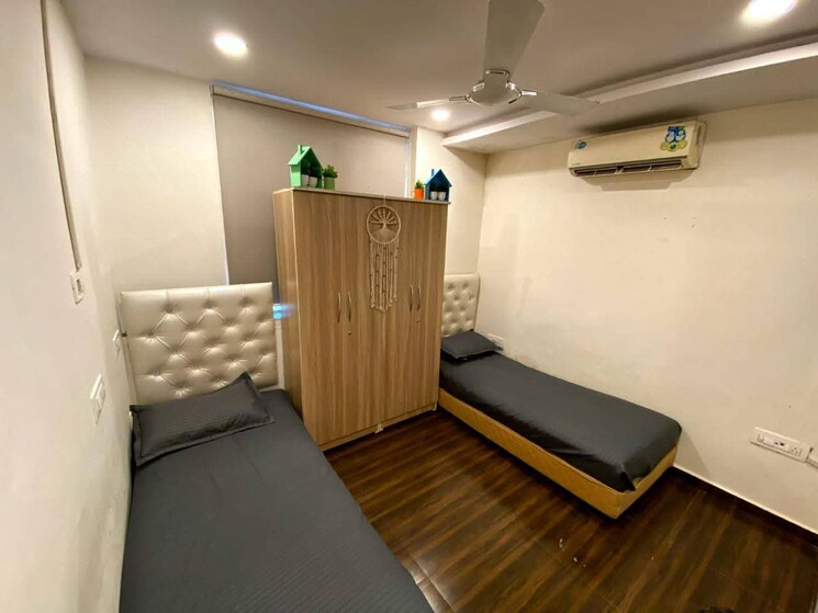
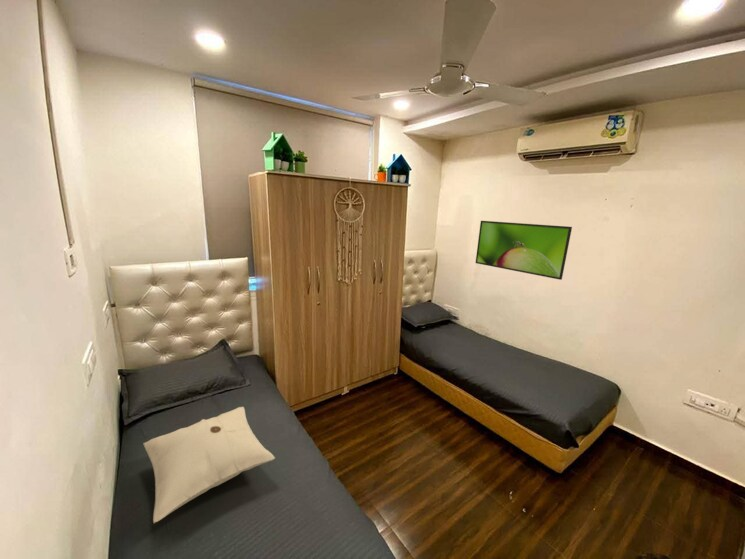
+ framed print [475,220,573,281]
+ cushion [142,406,276,524]
